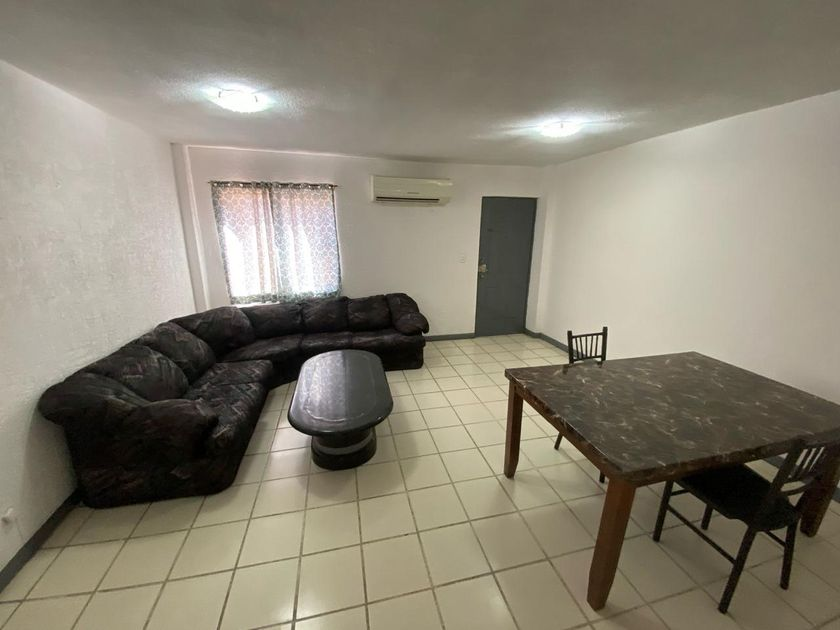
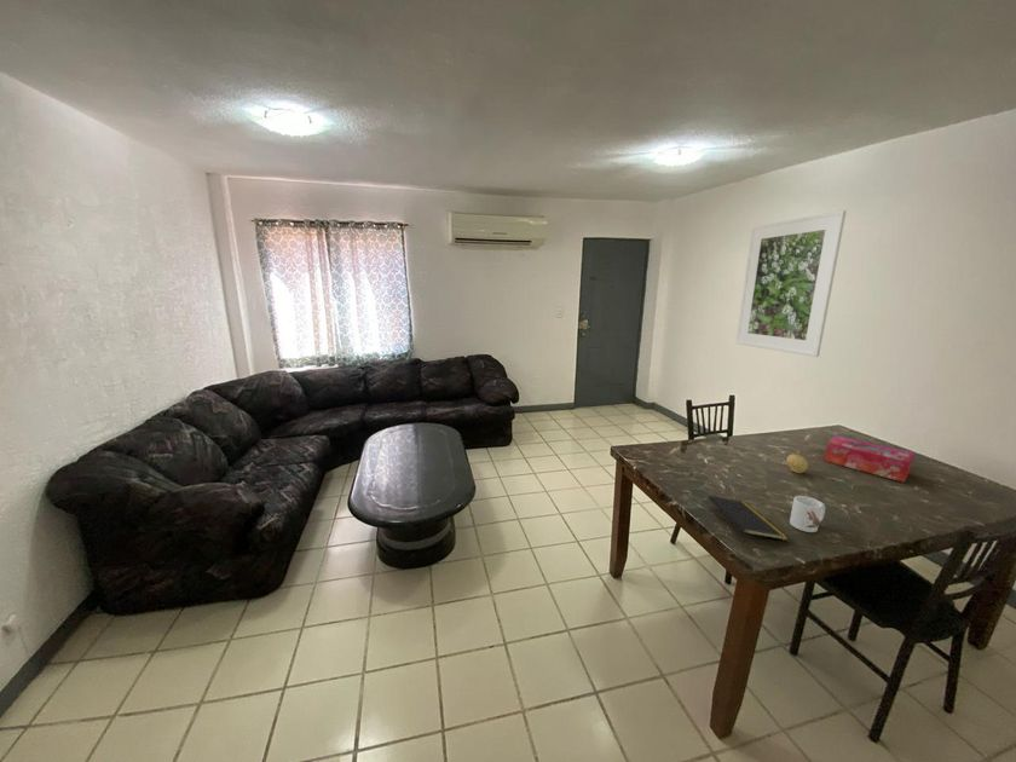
+ notepad [708,495,790,542]
+ mug [789,495,826,533]
+ fruit [785,450,809,474]
+ tissue box [824,434,916,484]
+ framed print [734,209,848,358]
